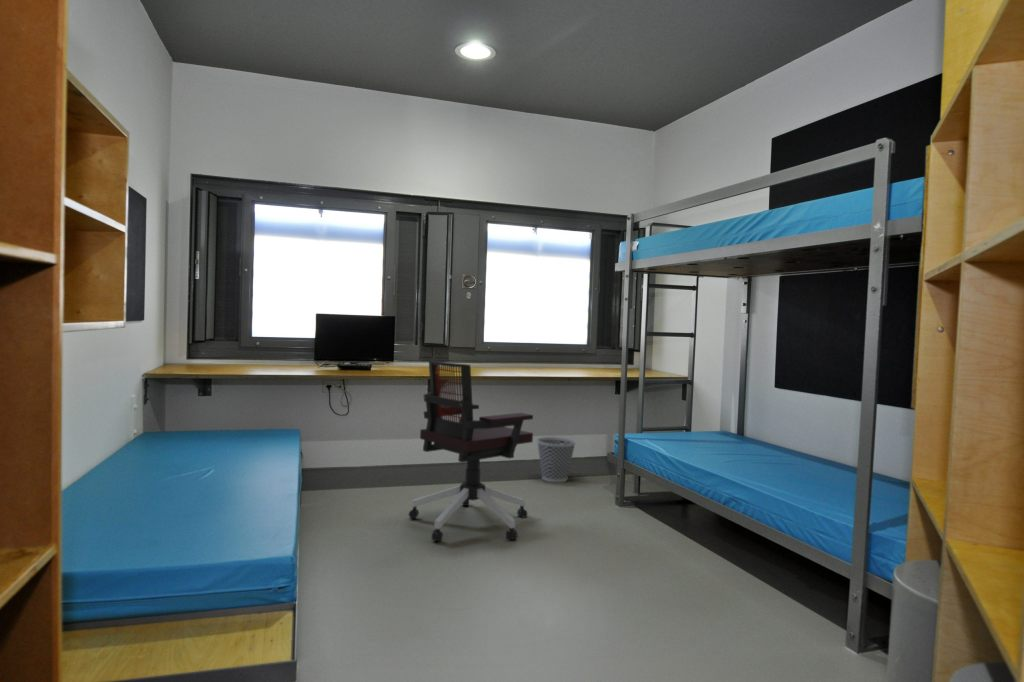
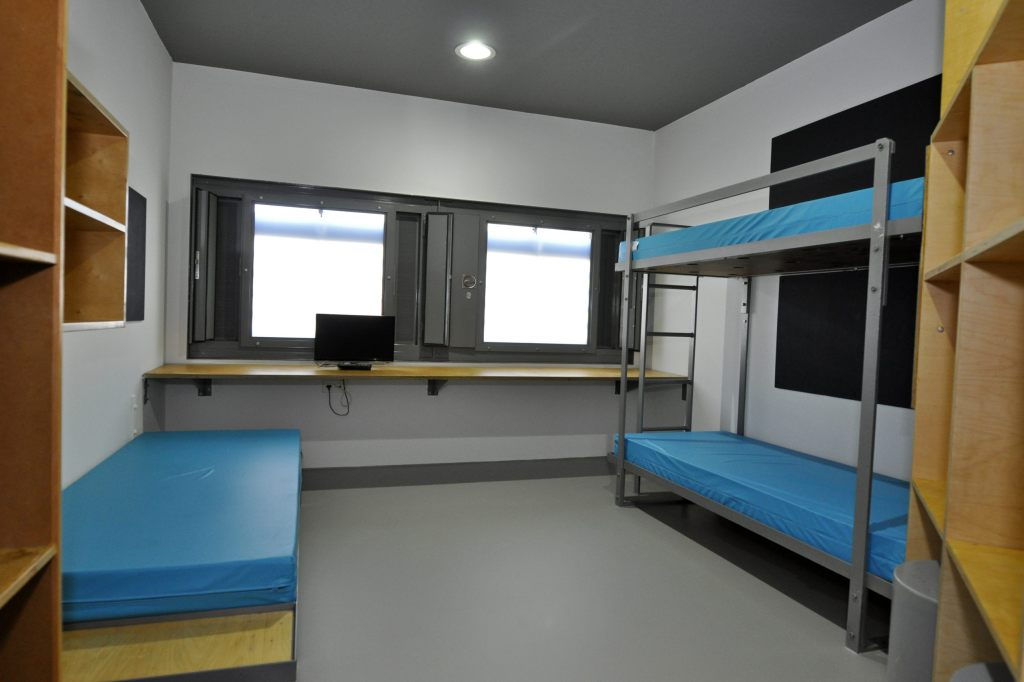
- wastebasket [536,436,577,483]
- office chair [408,359,534,542]
